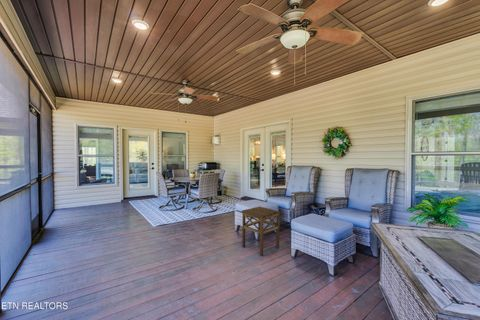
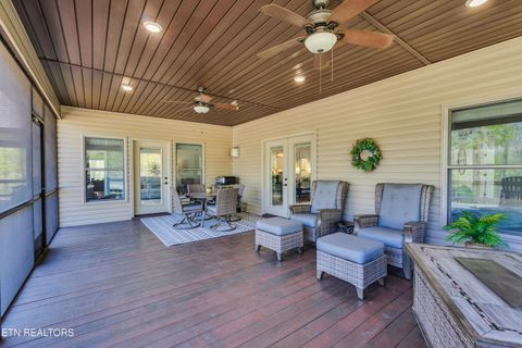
- side table [241,205,280,257]
